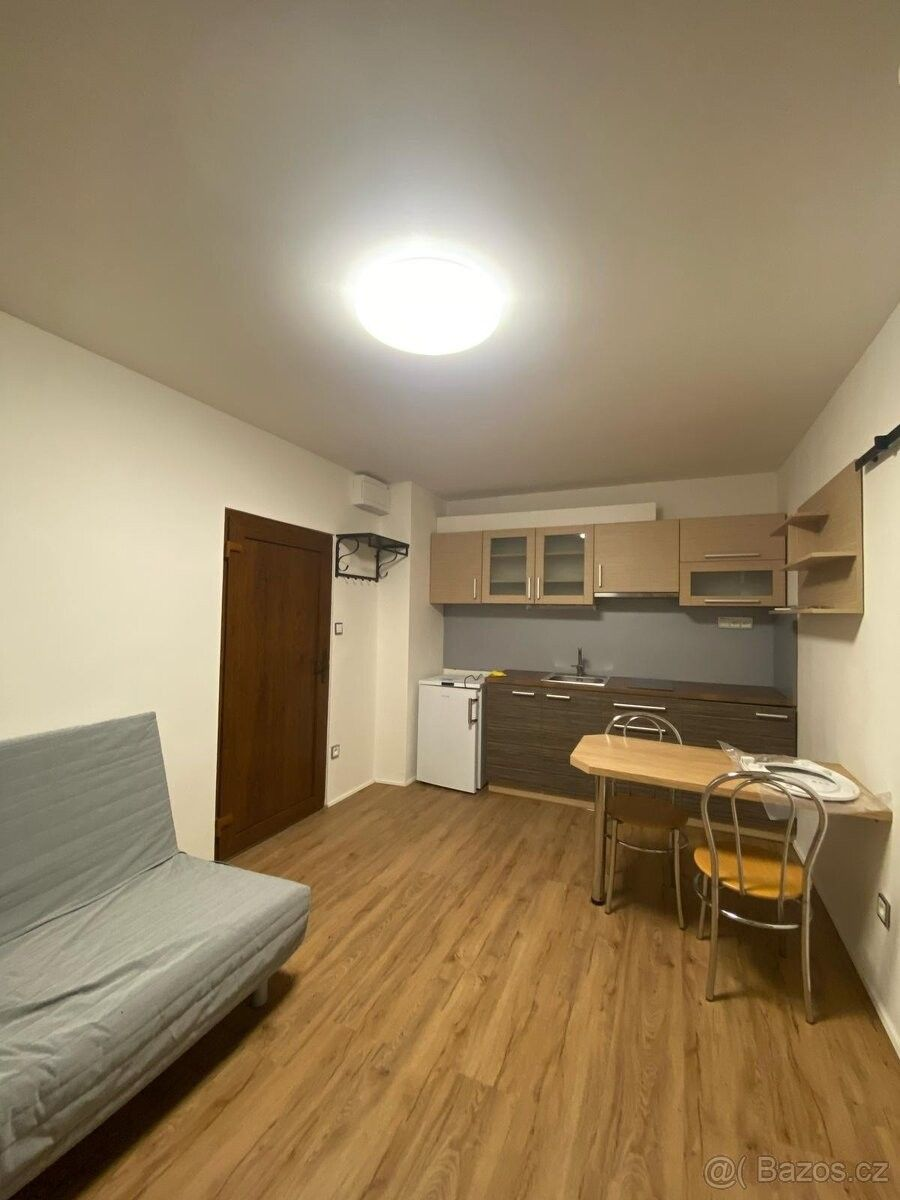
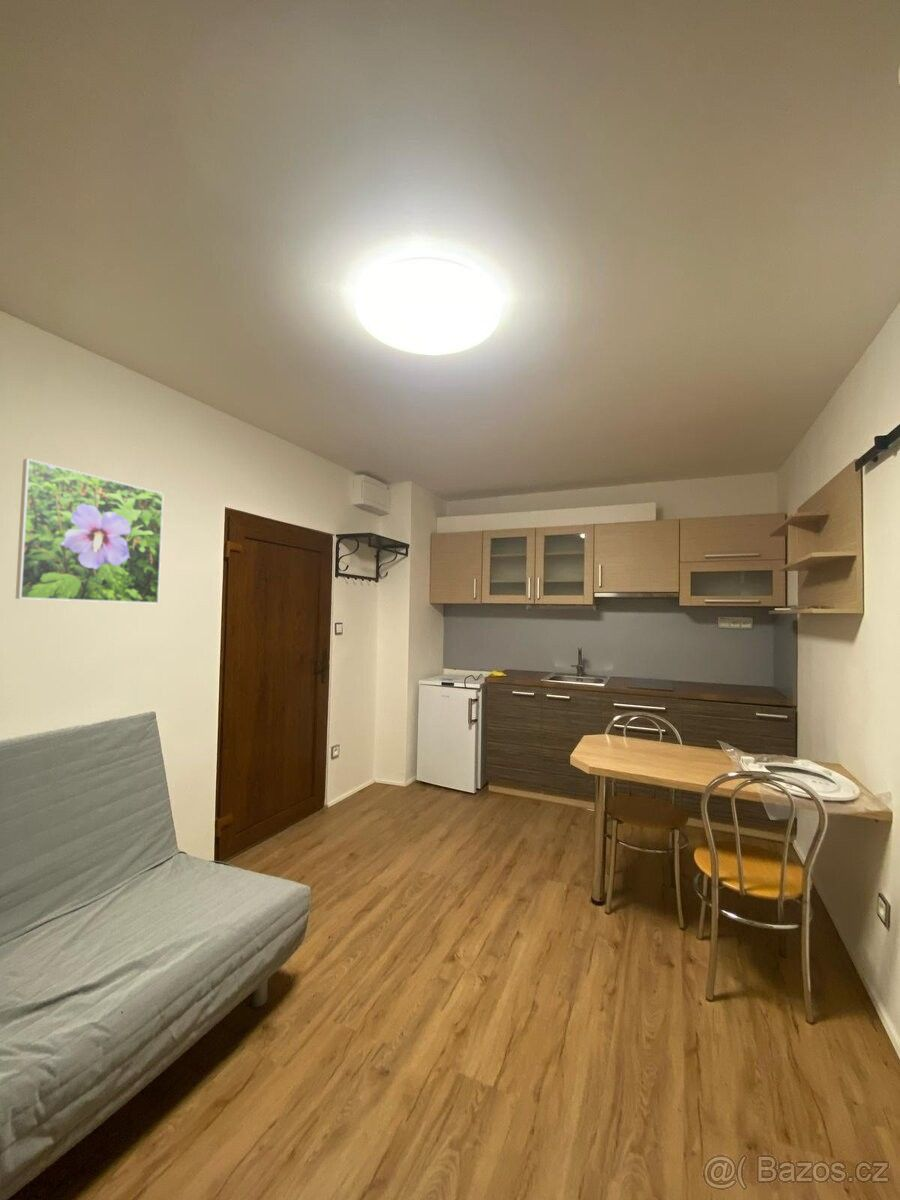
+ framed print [15,458,165,605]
